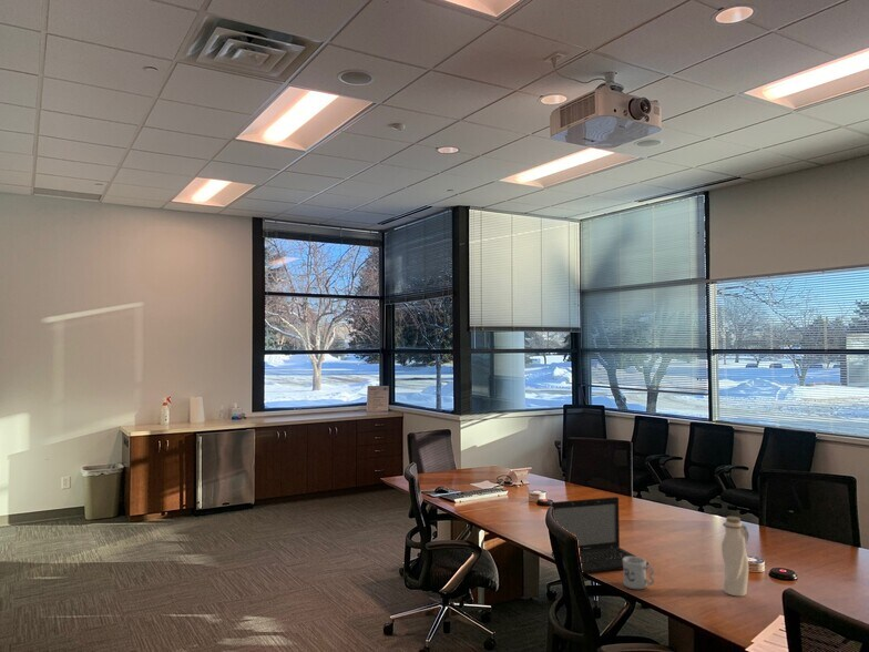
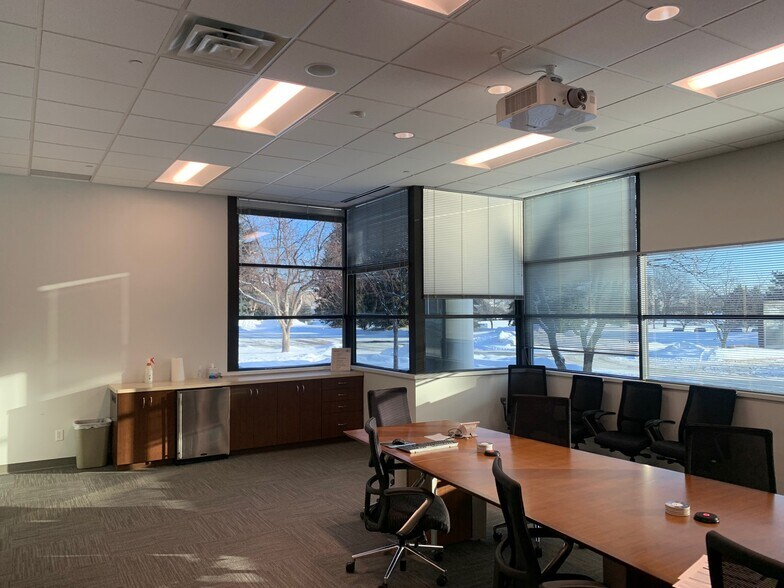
- water bottle [720,516,750,598]
- mug [622,556,655,590]
- laptop [550,496,650,574]
